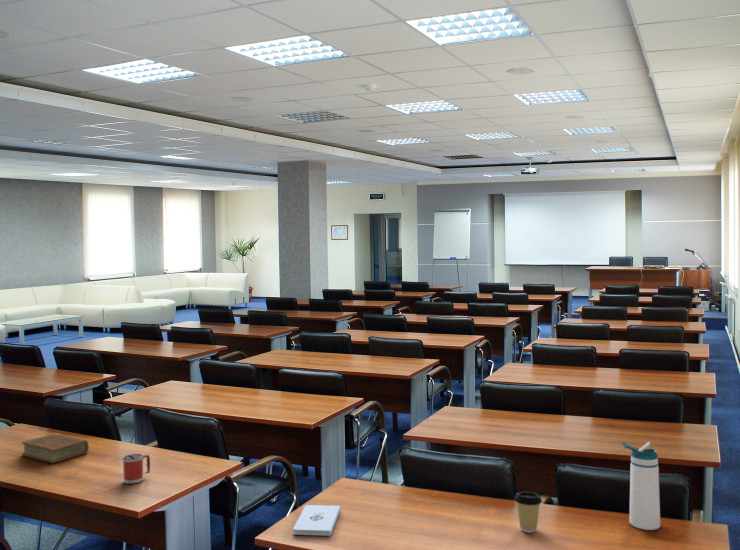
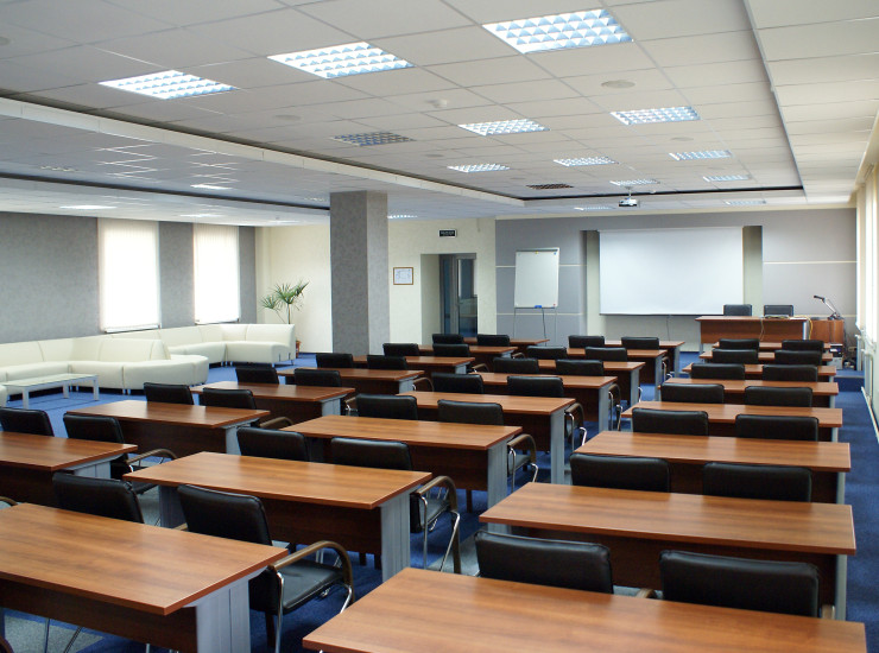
- mug [121,453,151,485]
- notepad [292,504,341,537]
- book [20,432,90,464]
- coffee cup [513,491,543,534]
- water bottle [621,441,661,531]
